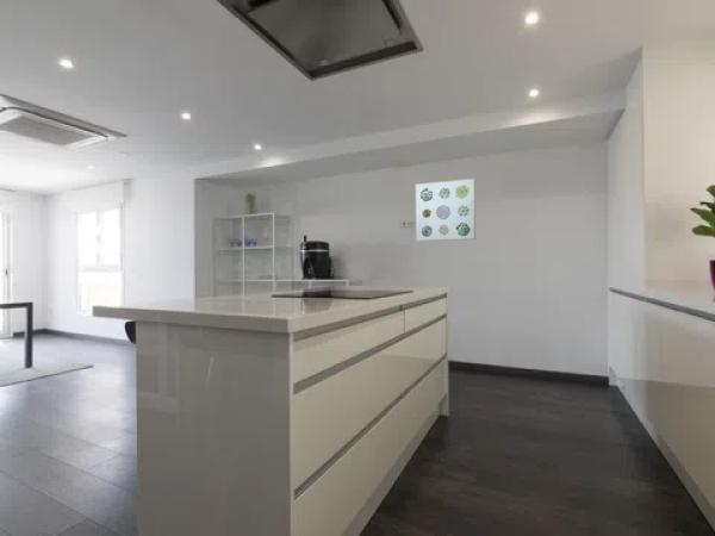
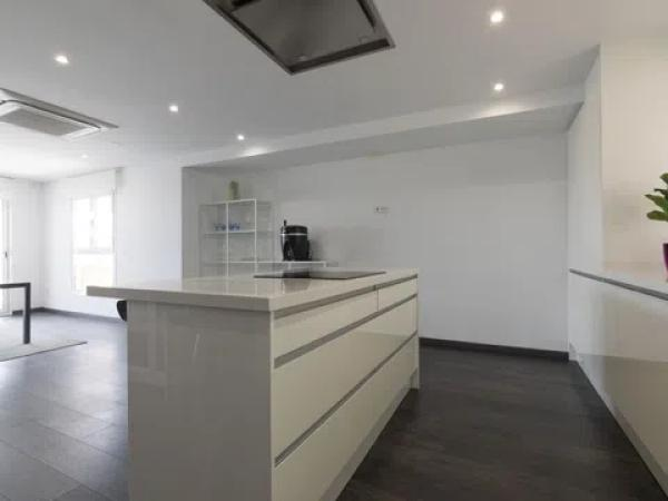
- wall art [415,176,477,243]
